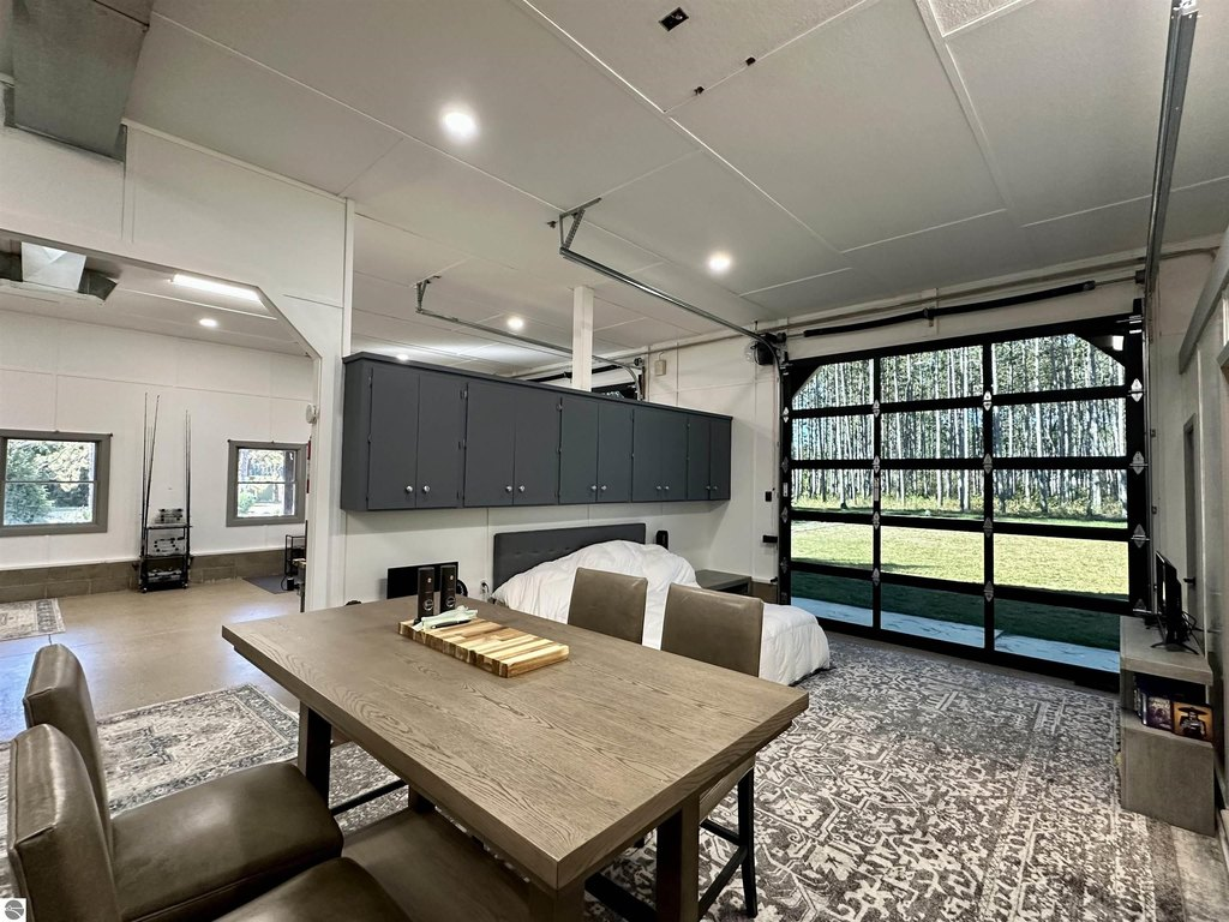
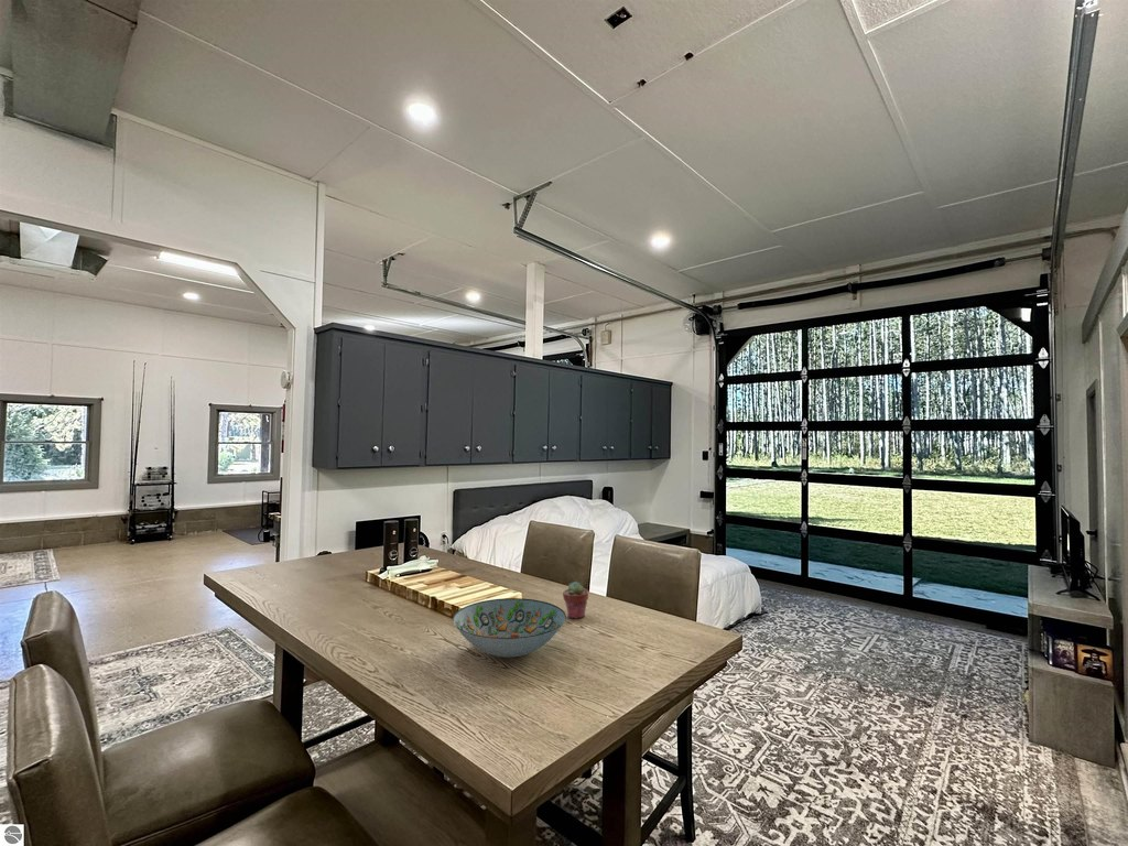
+ potted succulent [562,581,589,619]
+ decorative bowl [452,597,567,659]
